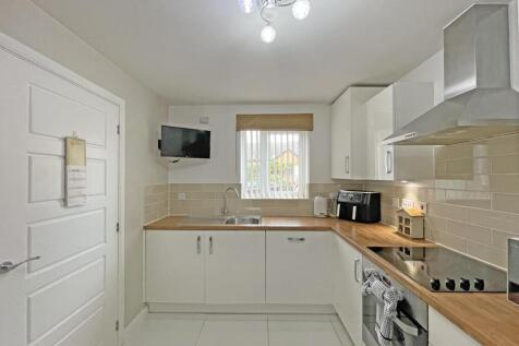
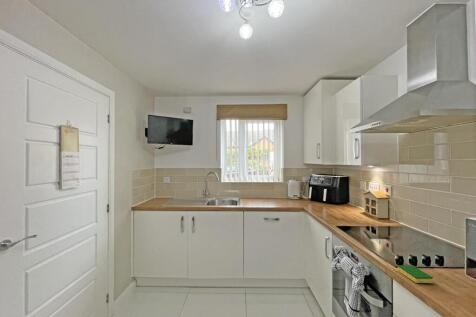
+ dish sponge [397,264,434,284]
